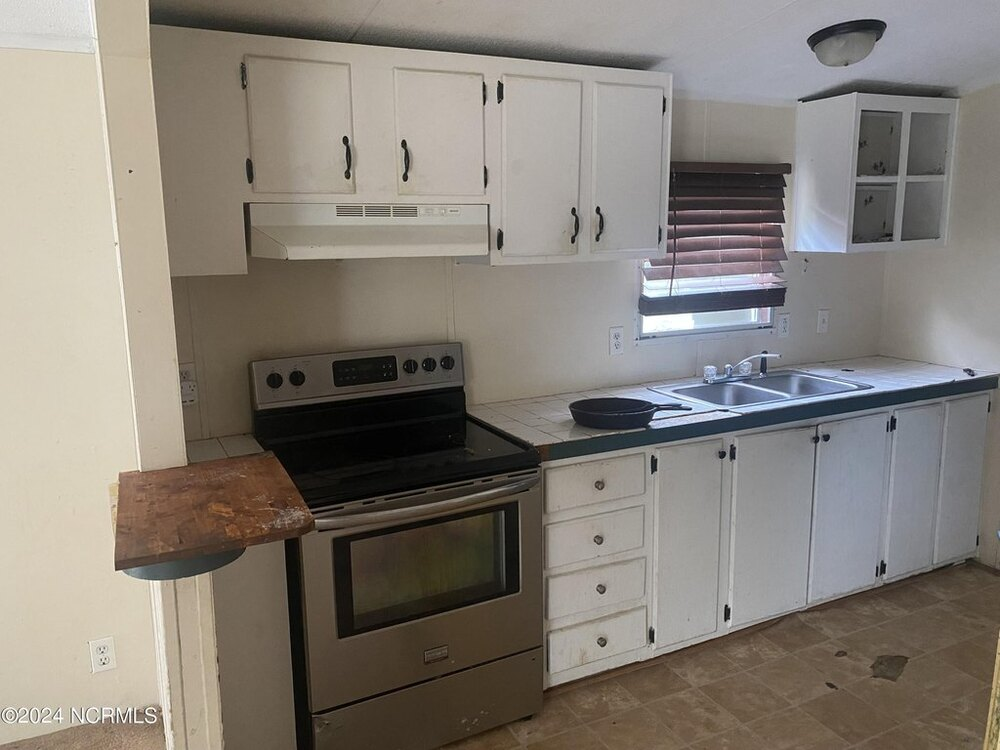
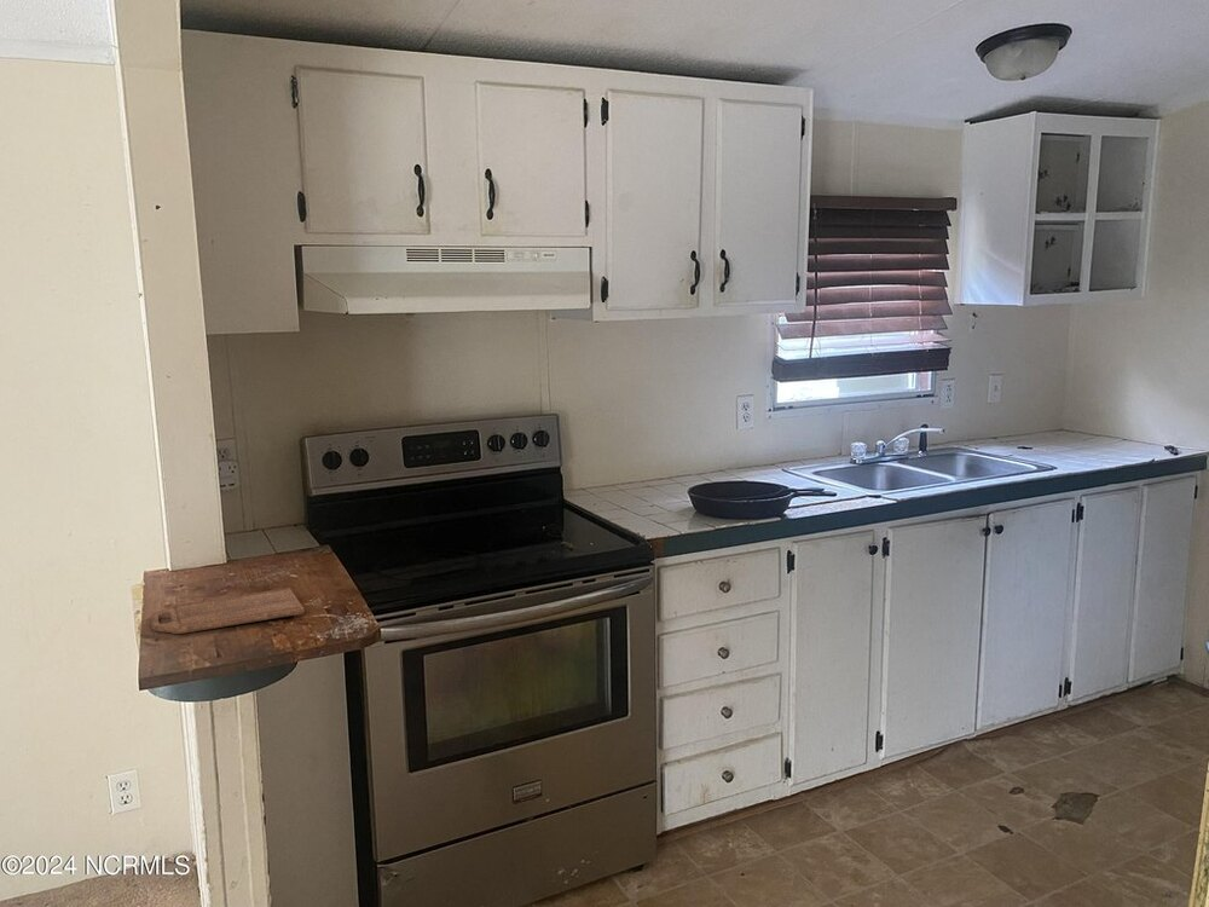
+ cutting board [149,587,305,635]
